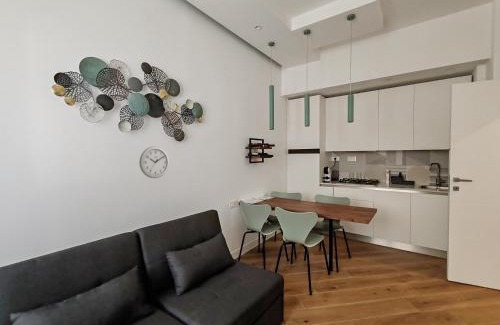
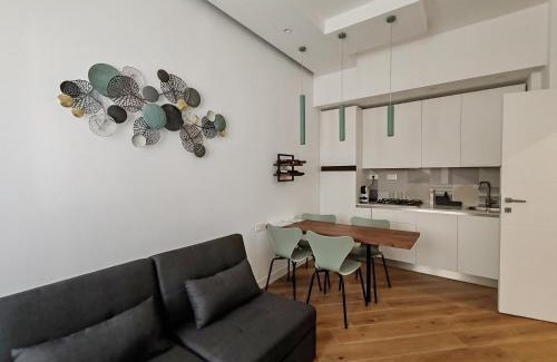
- wall clock [138,145,170,179]
